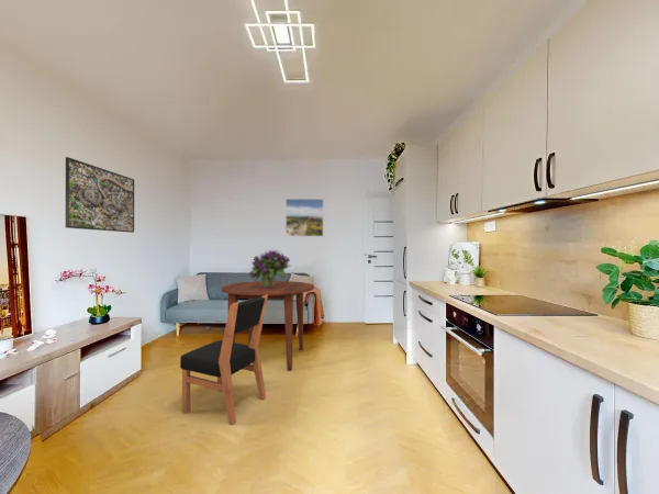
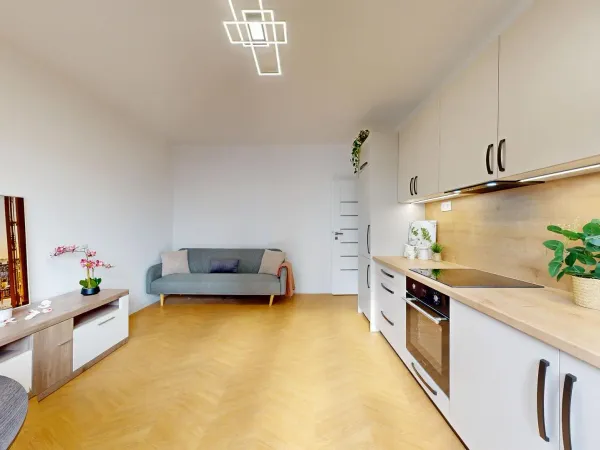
- dining table [220,280,315,372]
- dining chair [179,294,268,426]
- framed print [284,198,324,237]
- bouquet [248,249,292,288]
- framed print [65,156,135,234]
